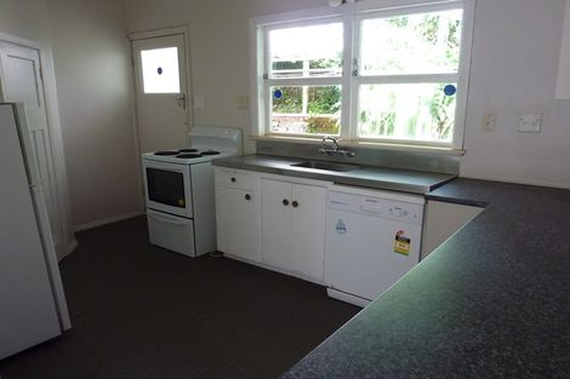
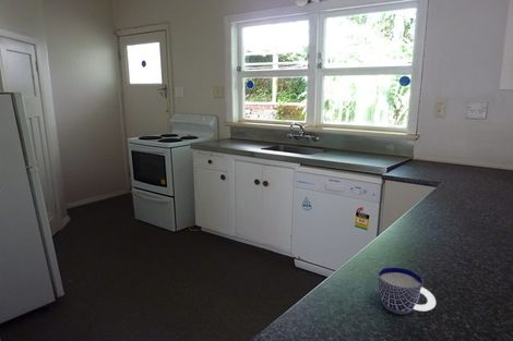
+ cup [378,266,437,316]
